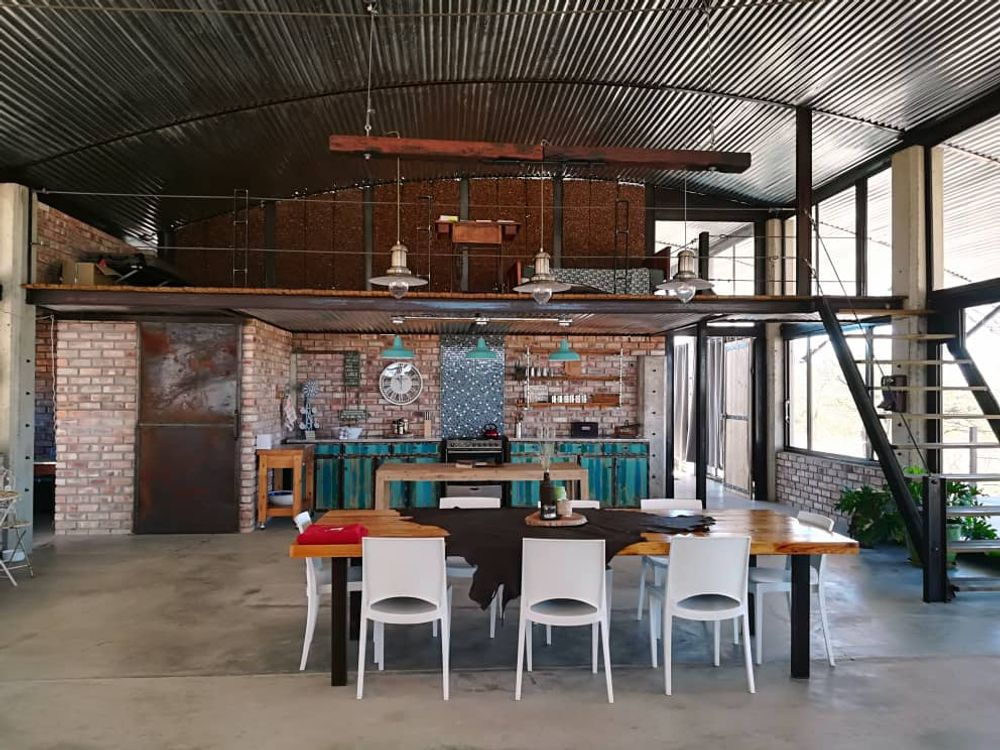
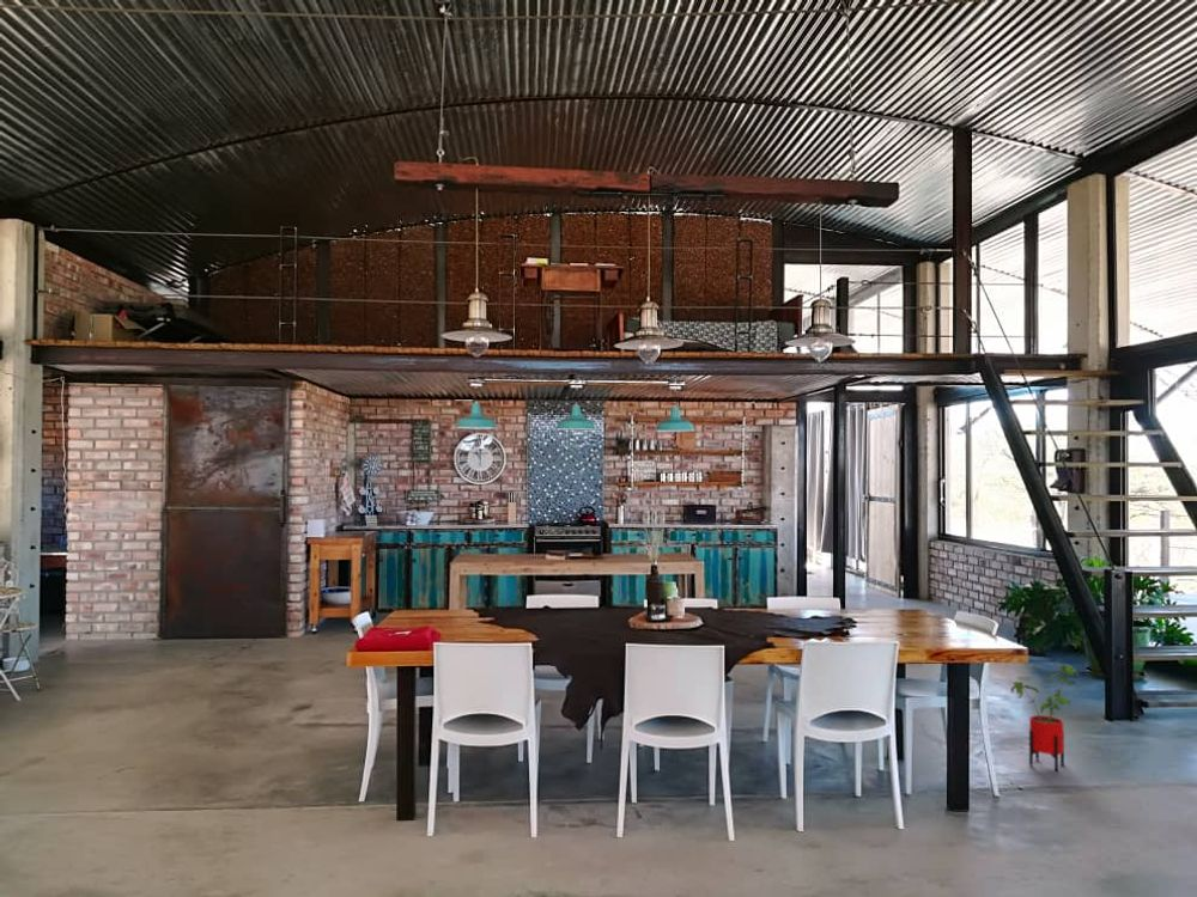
+ house plant [1009,663,1082,773]
